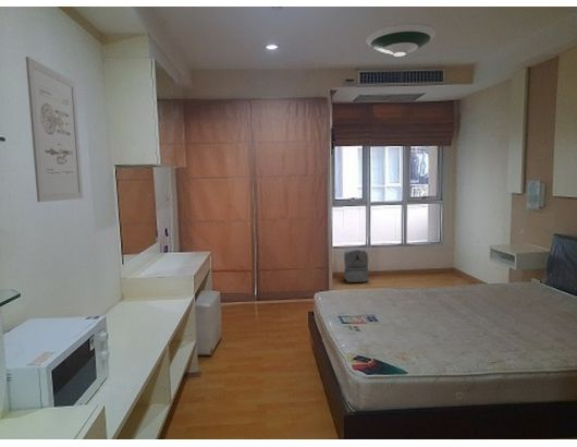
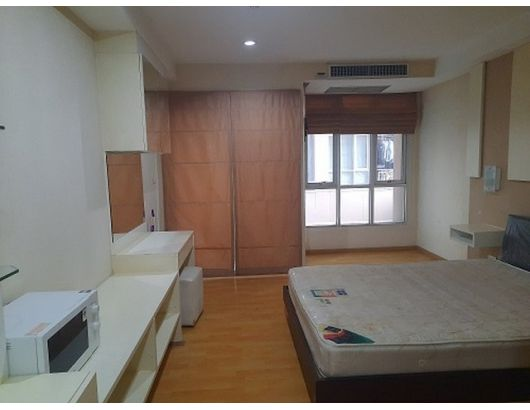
- wall art [25,56,84,203]
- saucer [365,23,438,57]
- backpack [343,246,369,283]
